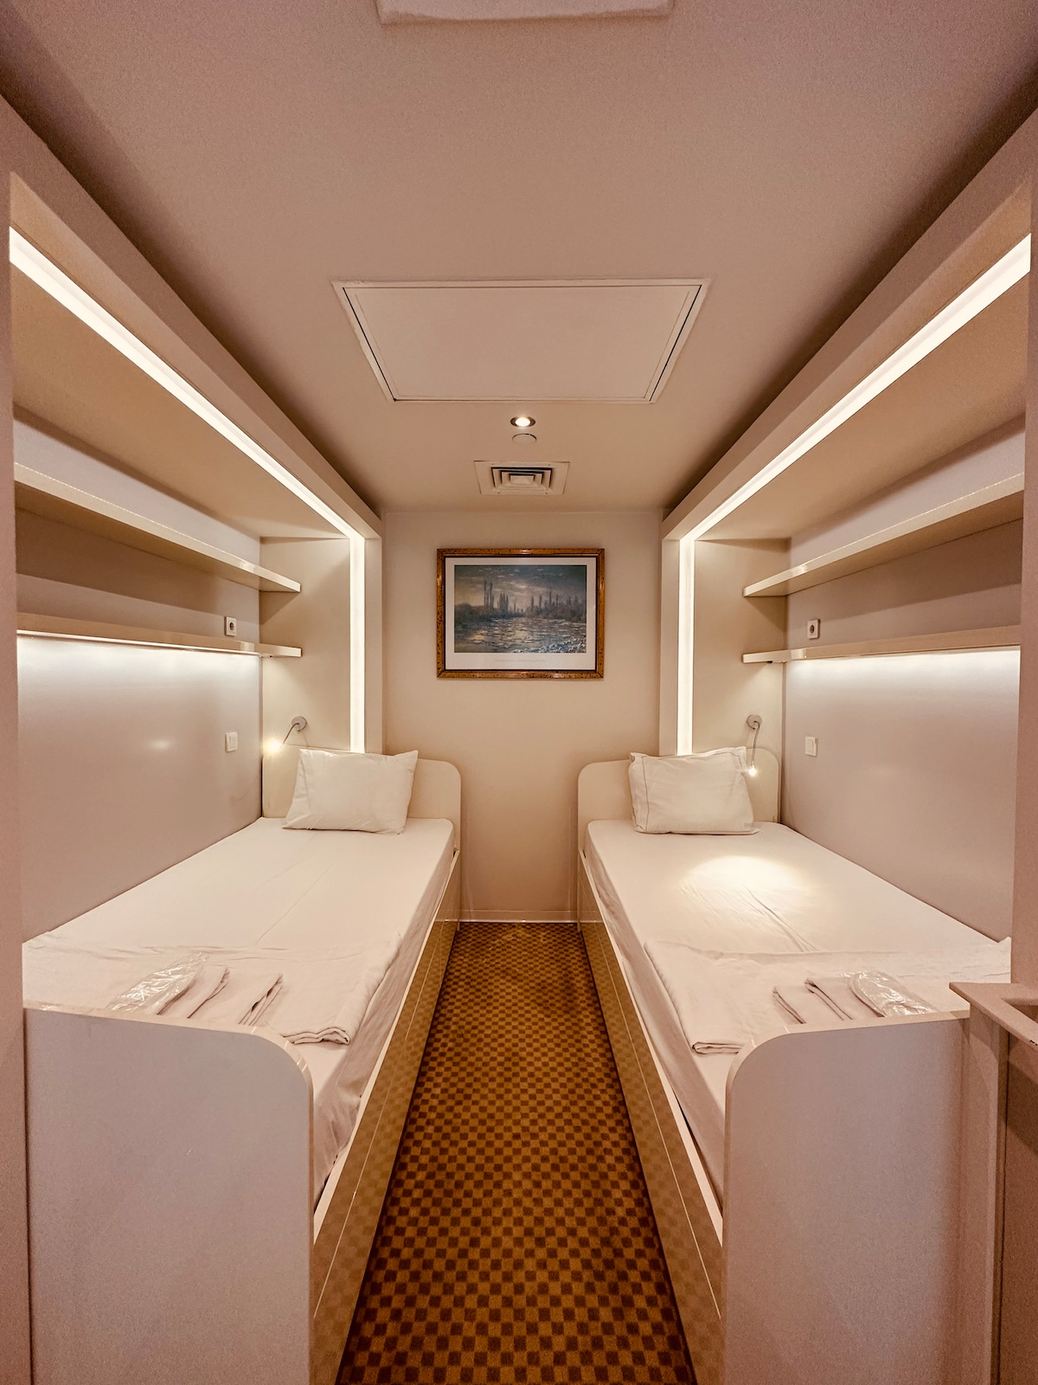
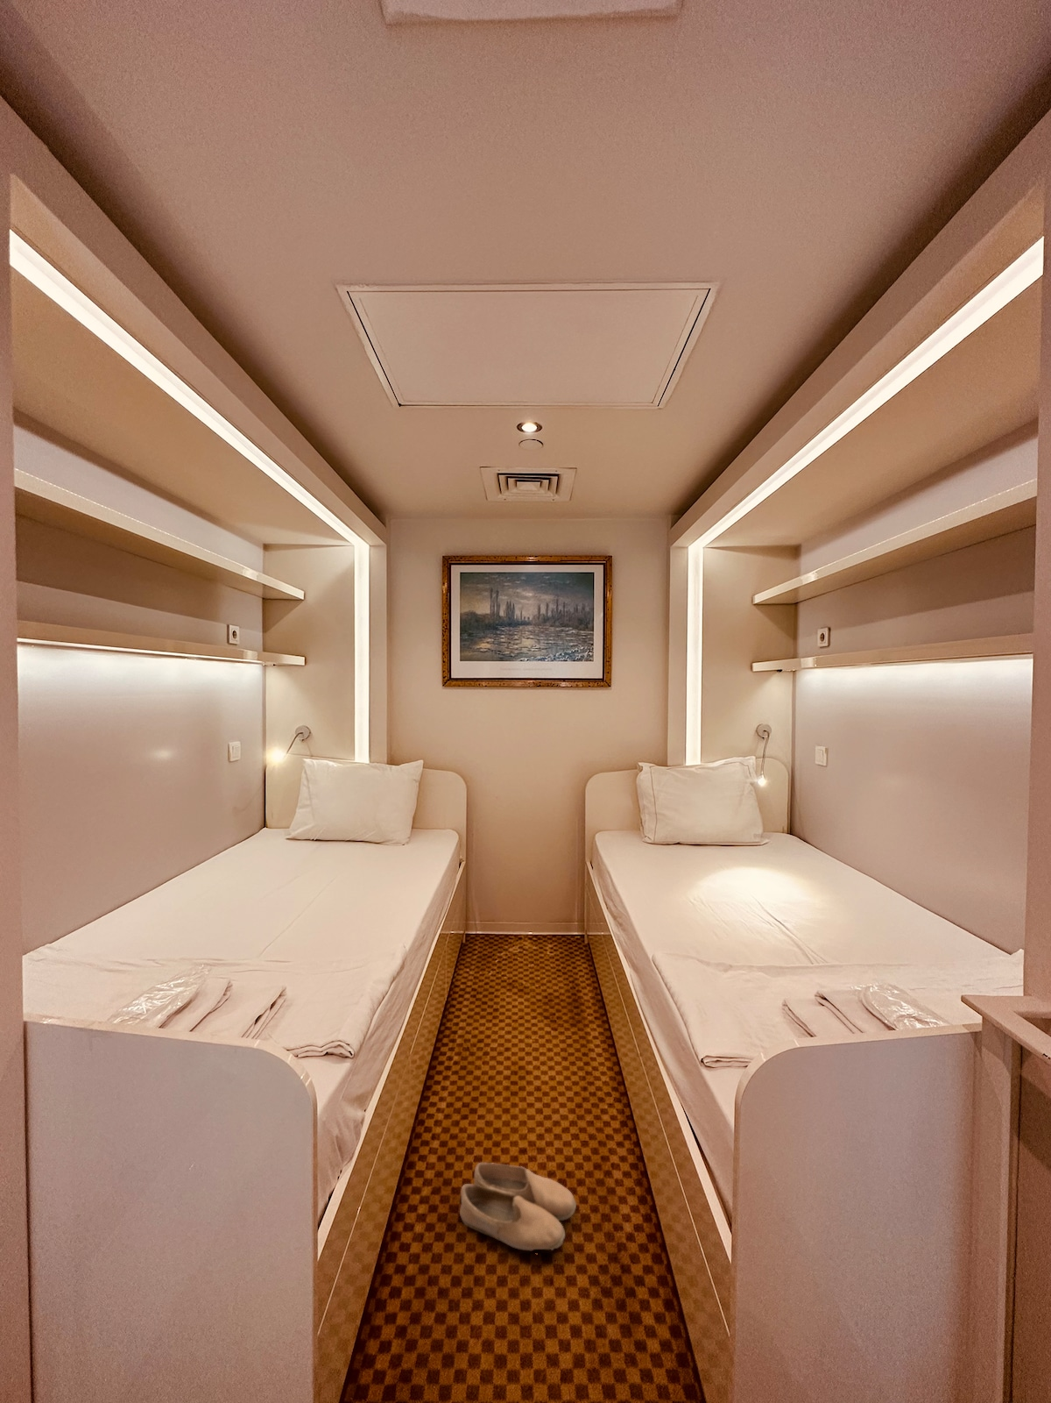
+ shoe [459,1162,577,1252]
